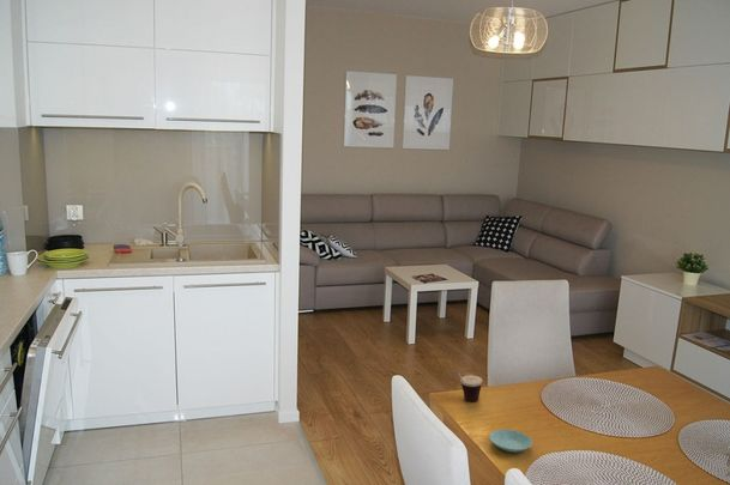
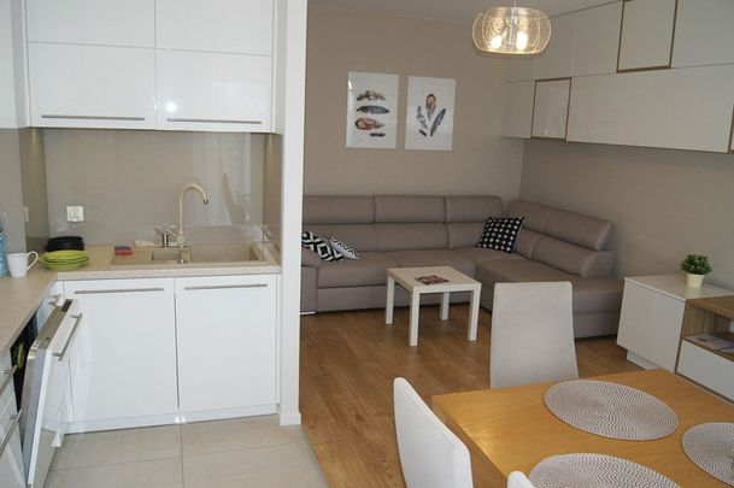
- cup [446,370,483,404]
- saucer [489,429,533,453]
